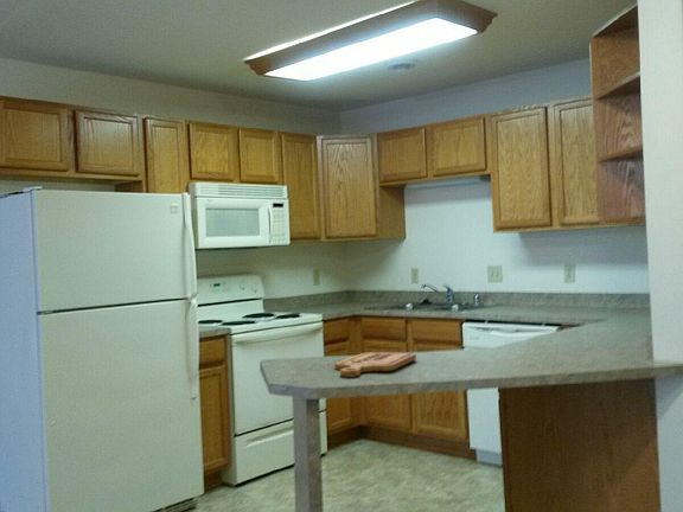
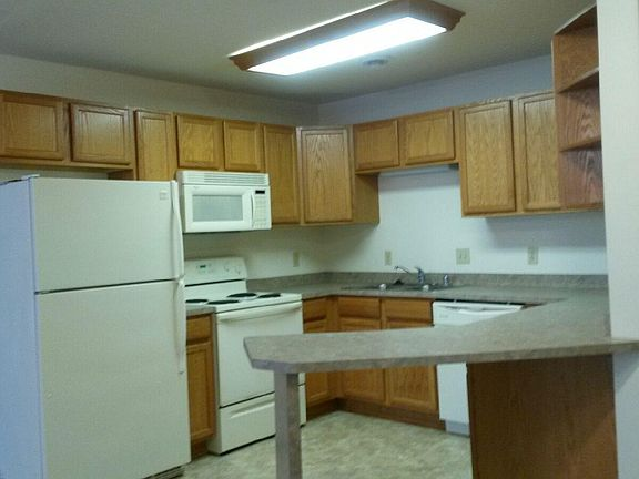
- cutting board [333,351,417,378]
